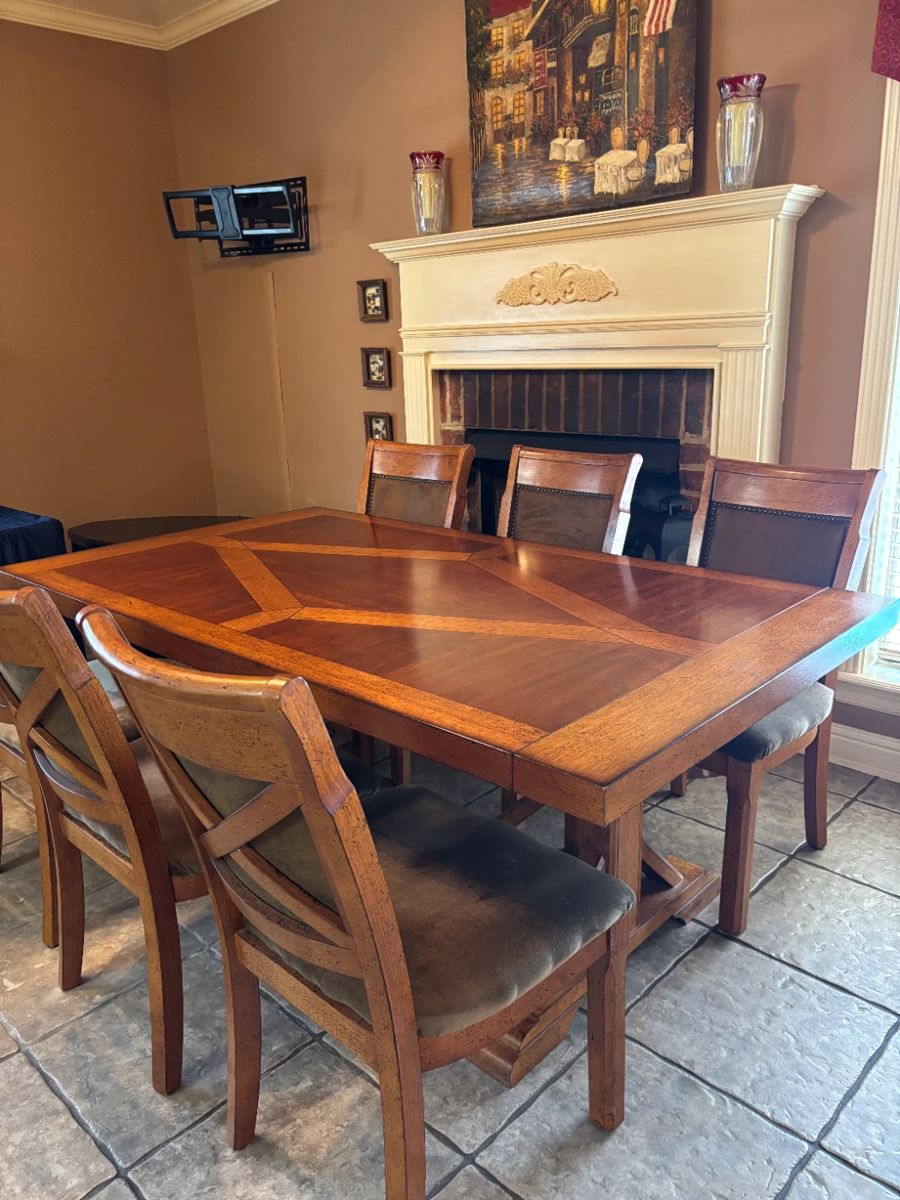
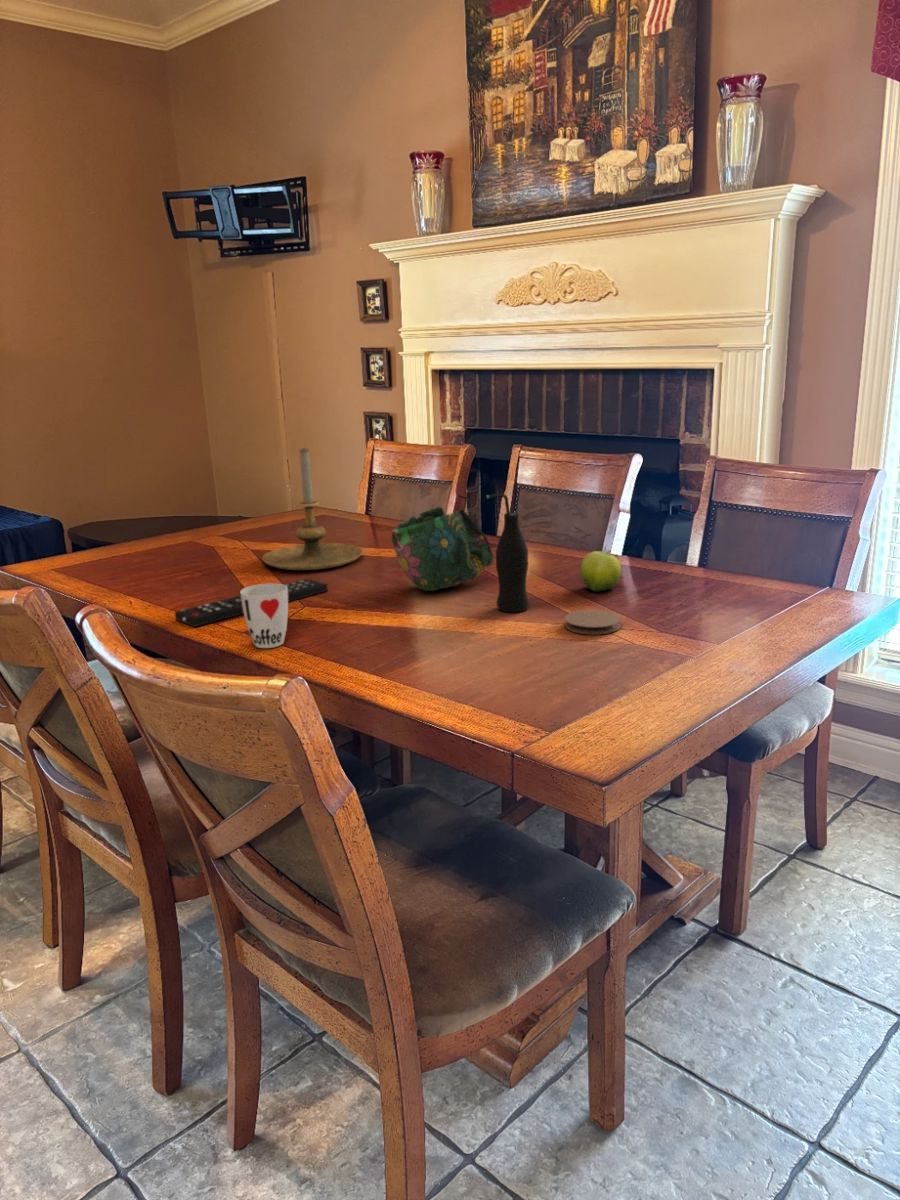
+ fruit [580,549,622,593]
+ bottle [486,493,530,613]
+ remote control [174,578,329,628]
+ decorative bowl [391,506,495,592]
+ cup [239,583,289,649]
+ candle holder [261,448,364,571]
+ coaster [564,609,622,635]
